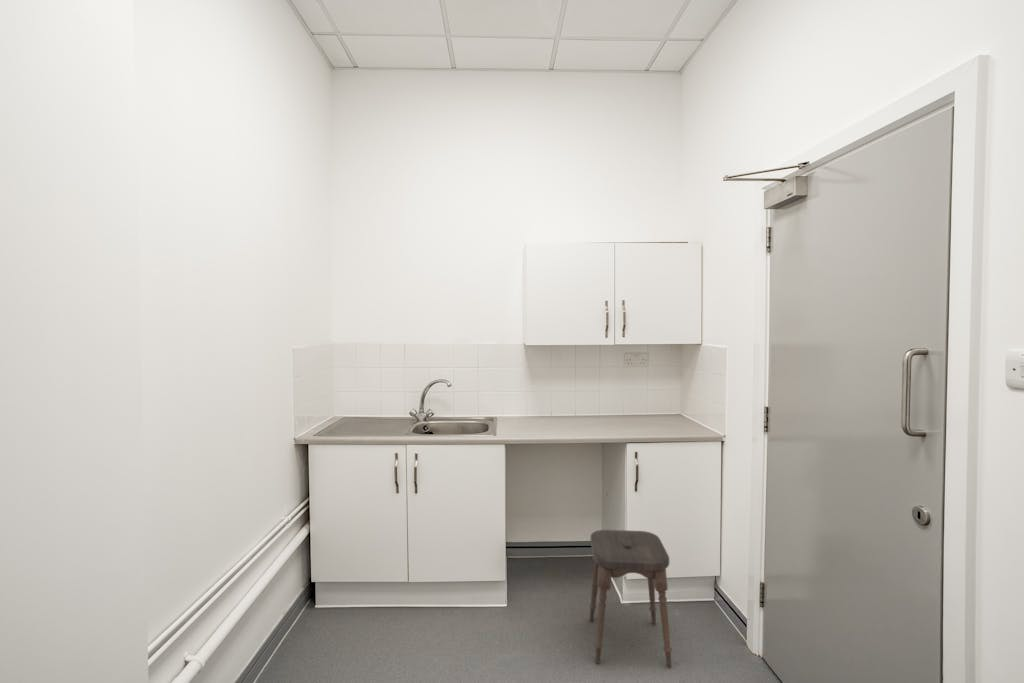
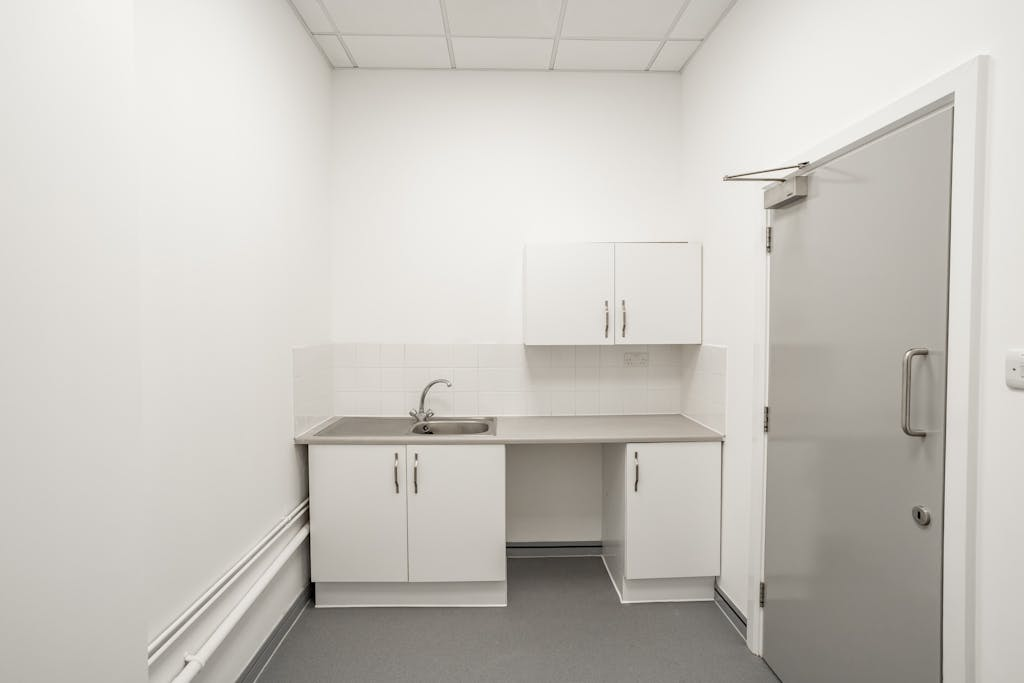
- stool [588,529,673,669]
